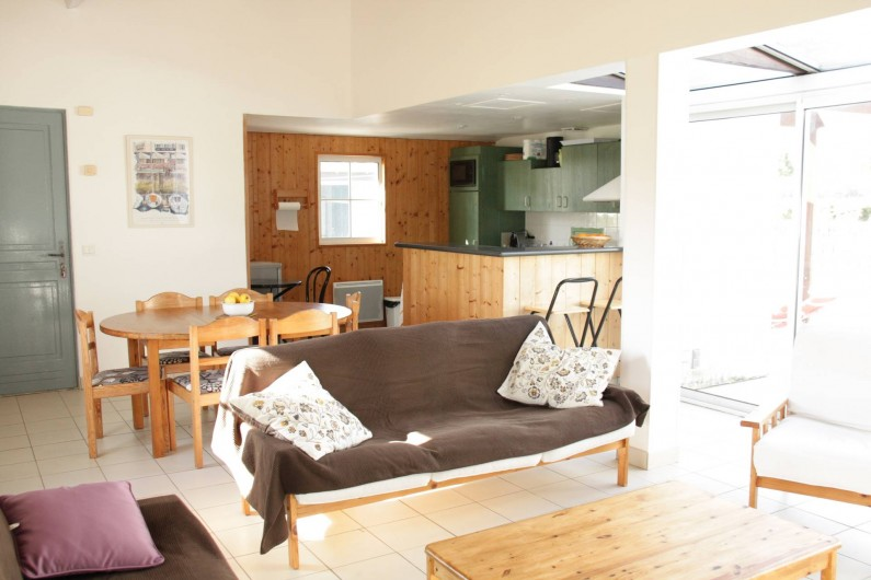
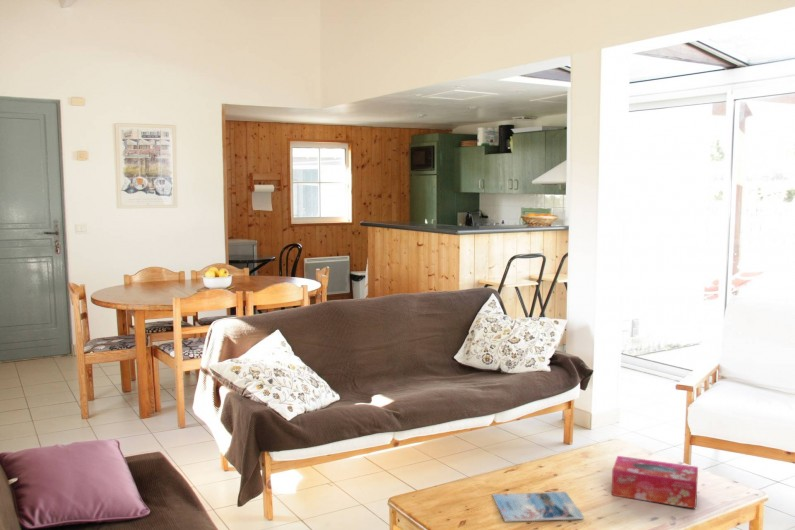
+ tissue box [611,455,699,510]
+ magazine [491,491,585,522]
